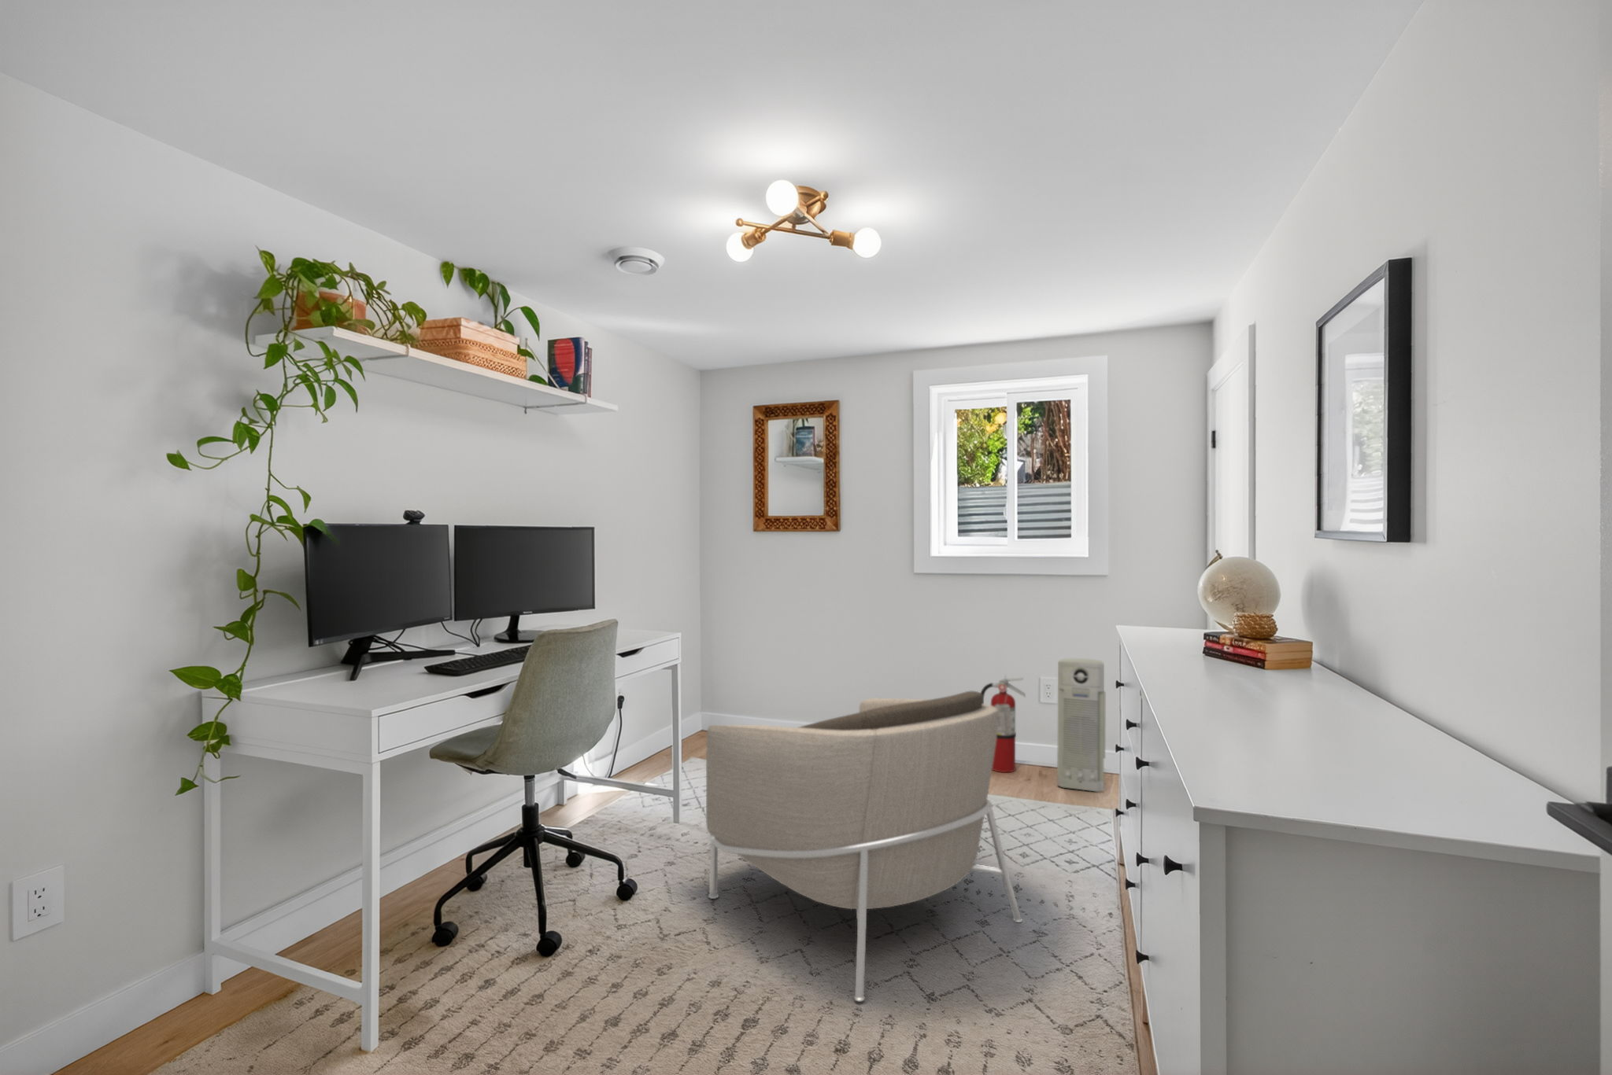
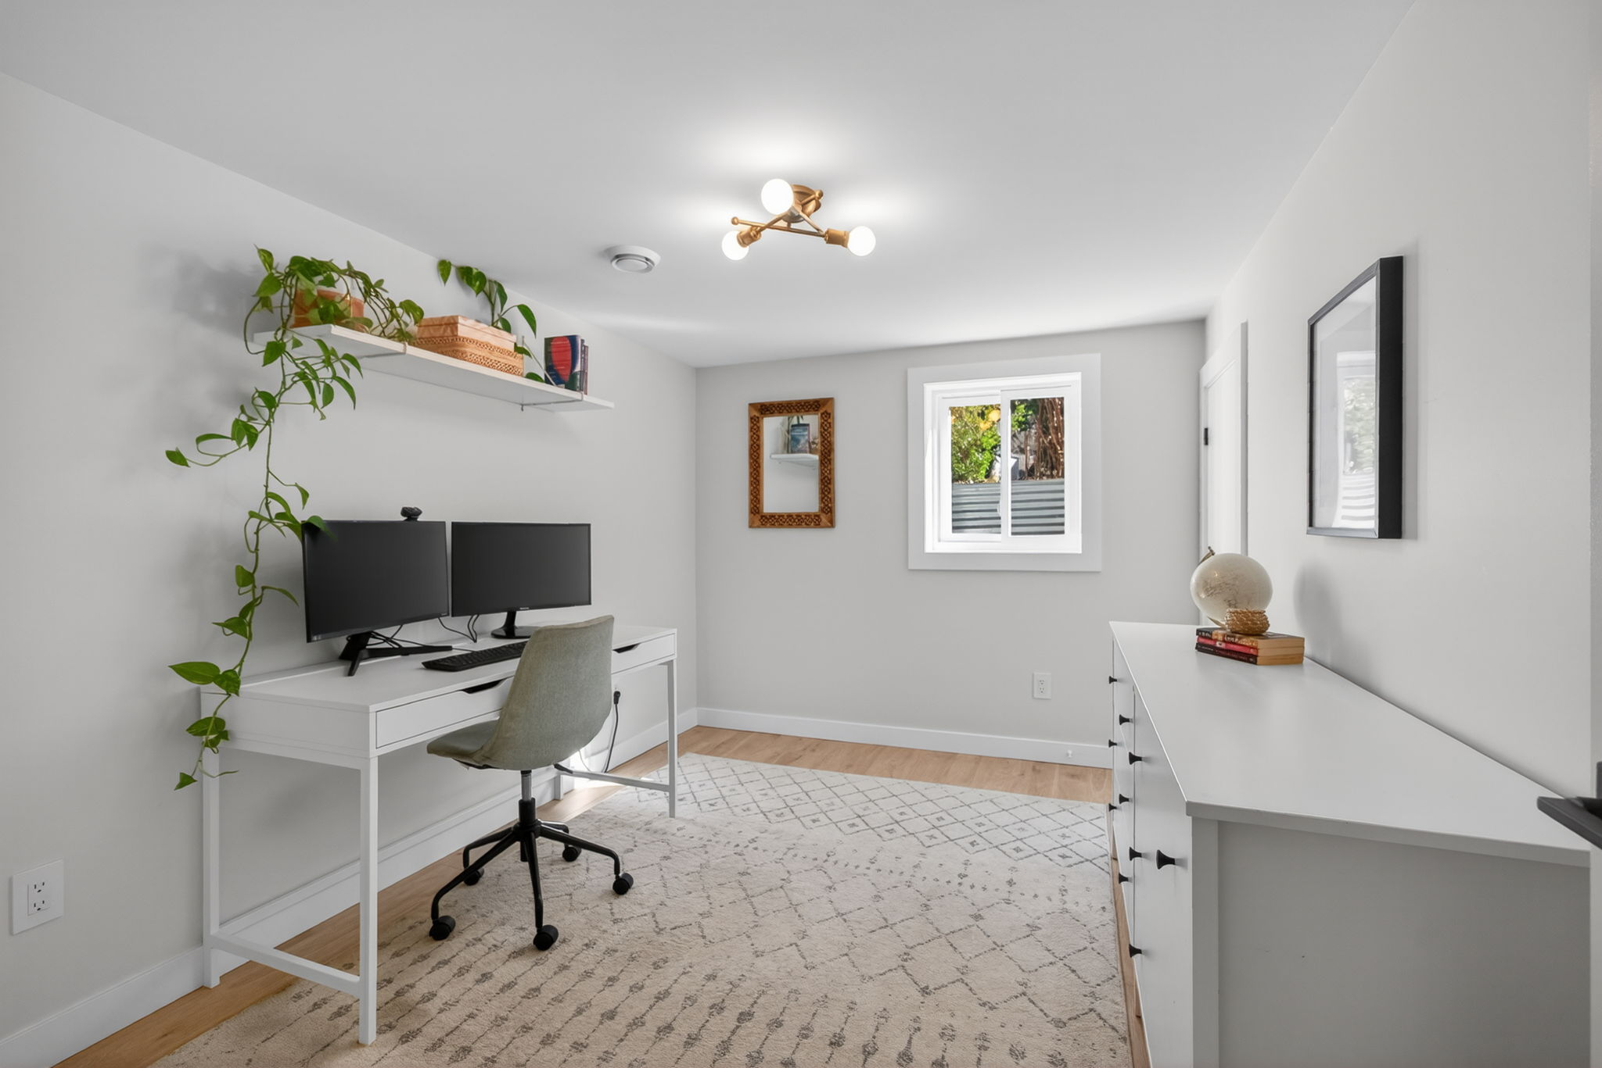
- air purifier [1056,657,1105,793]
- fire extinguisher [979,674,1026,773]
- armchair [706,690,1023,1003]
